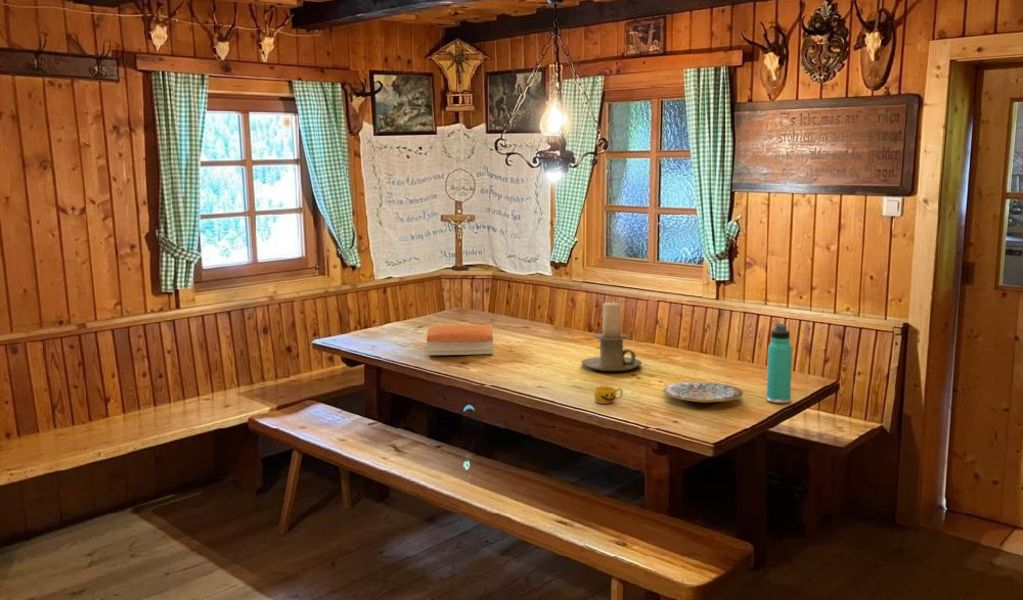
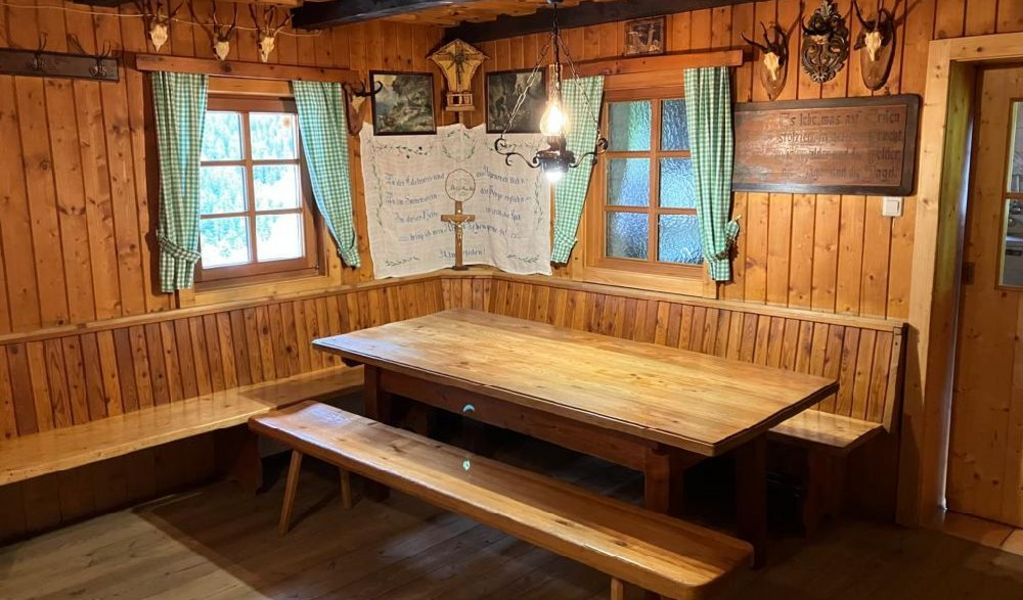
- candle holder [580,302,643,372]
- thermos bottle [766,323,793,404]
- bread loaf [425,324,494,356]
- plate [662,381,744,404]
- cup [593,385,624,405]
